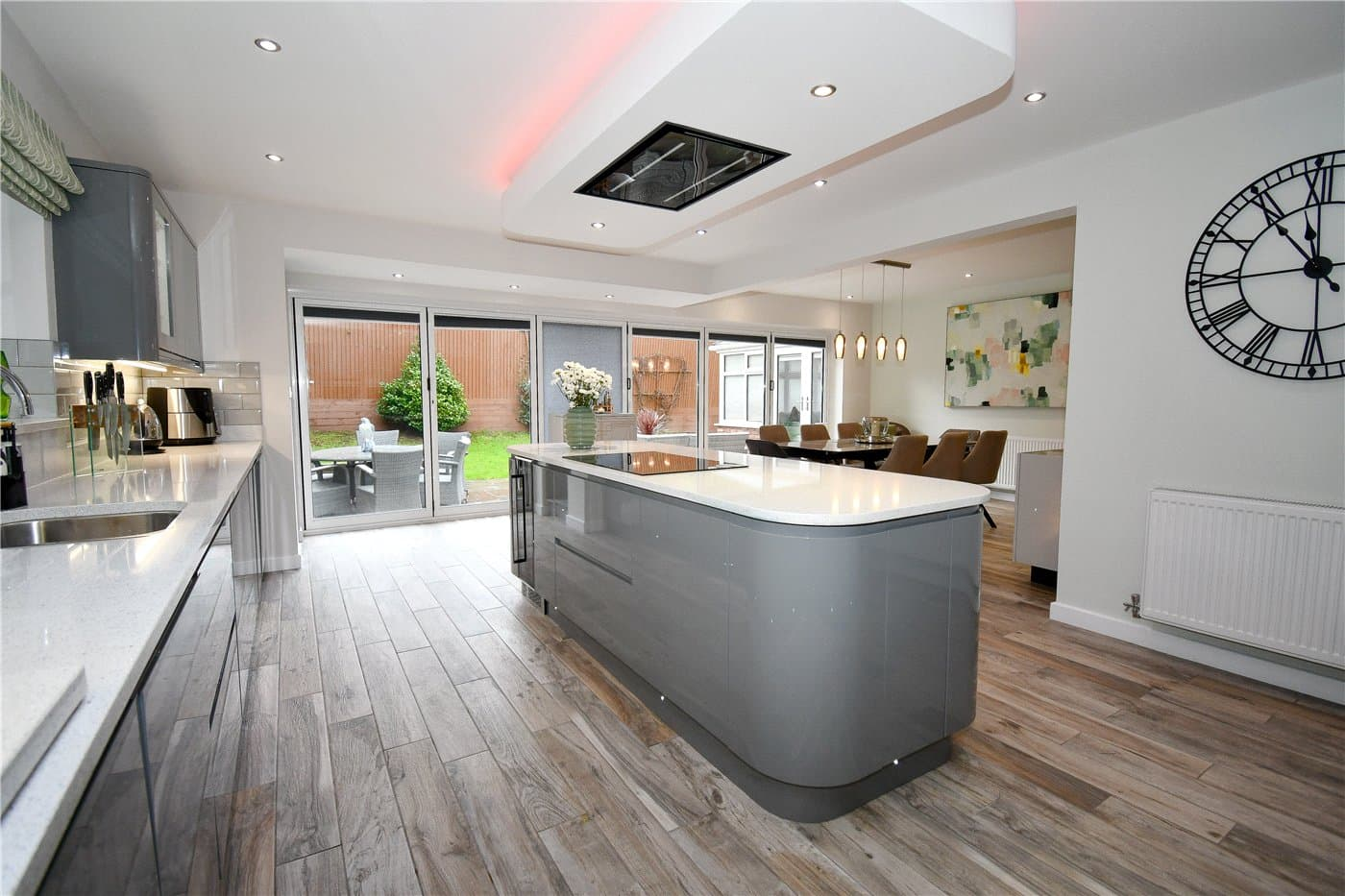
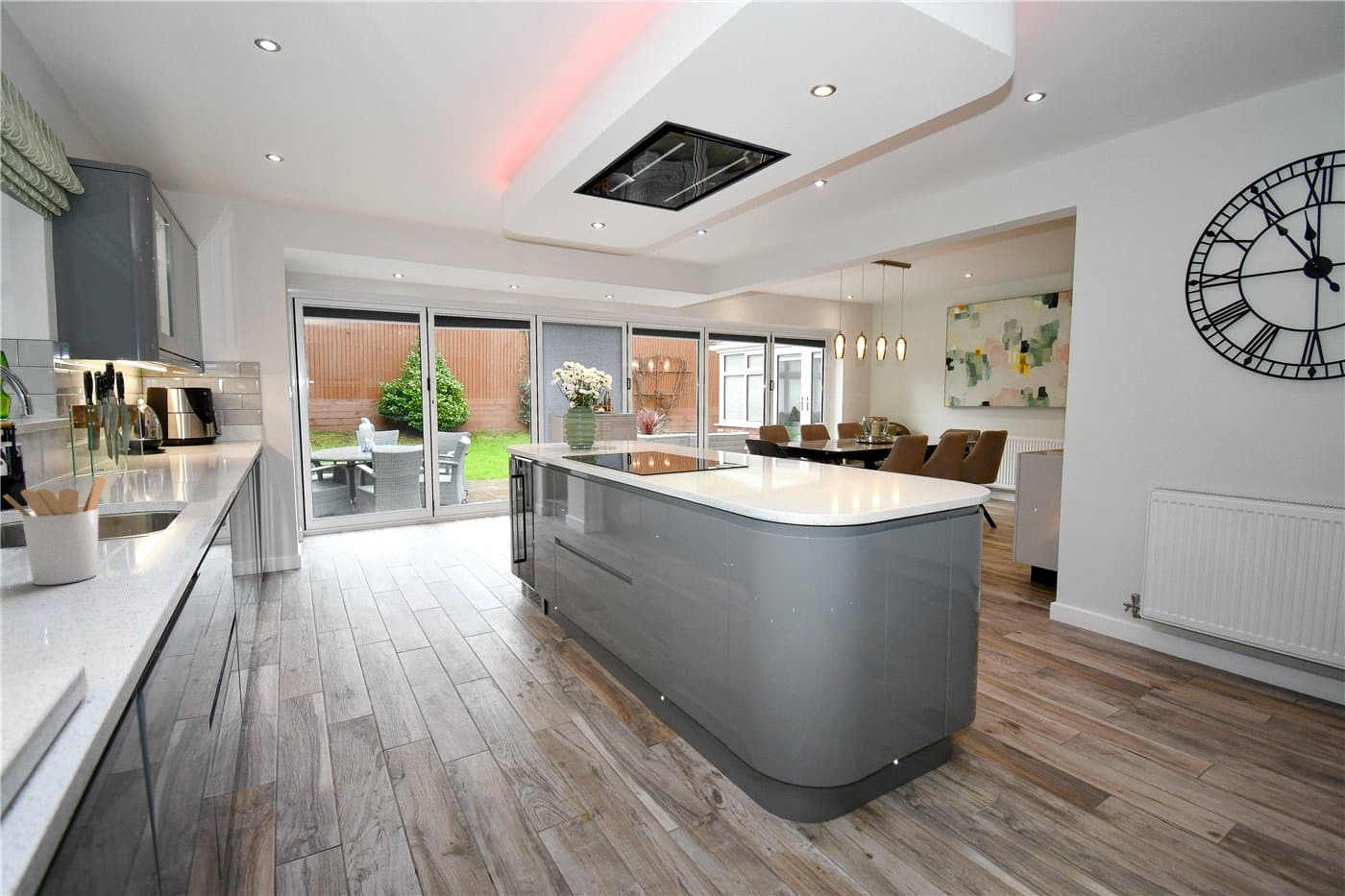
+ utensil holder [2,475,107,586]
